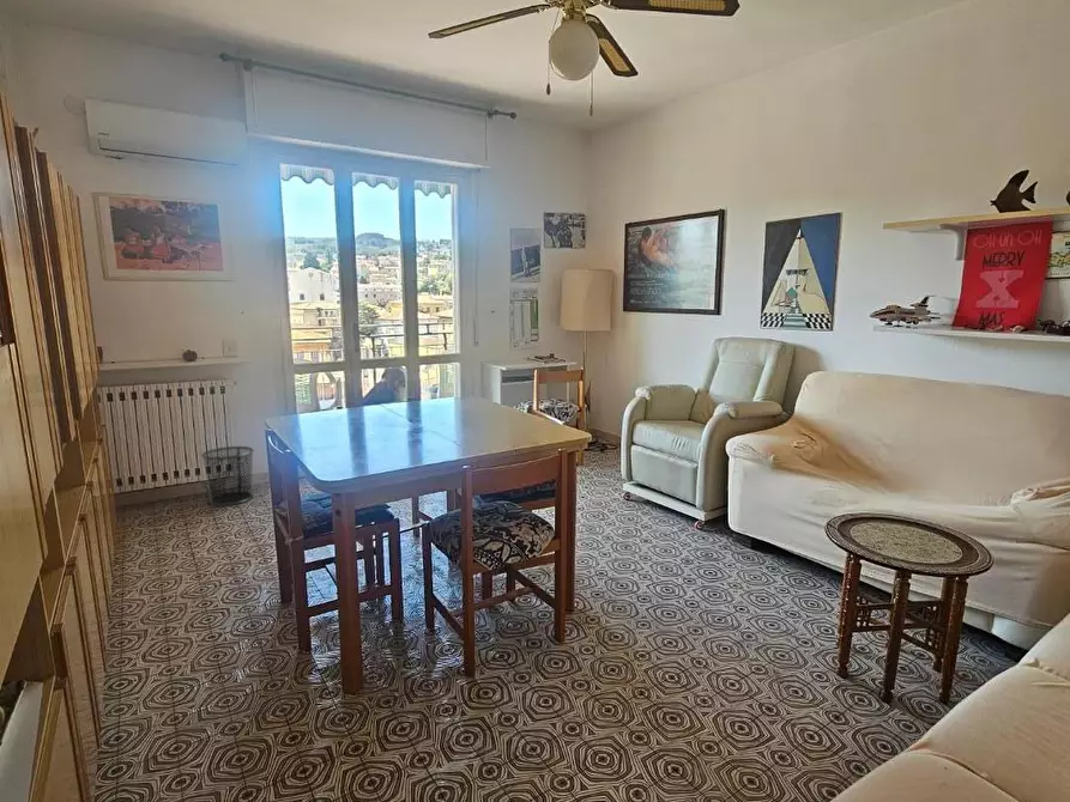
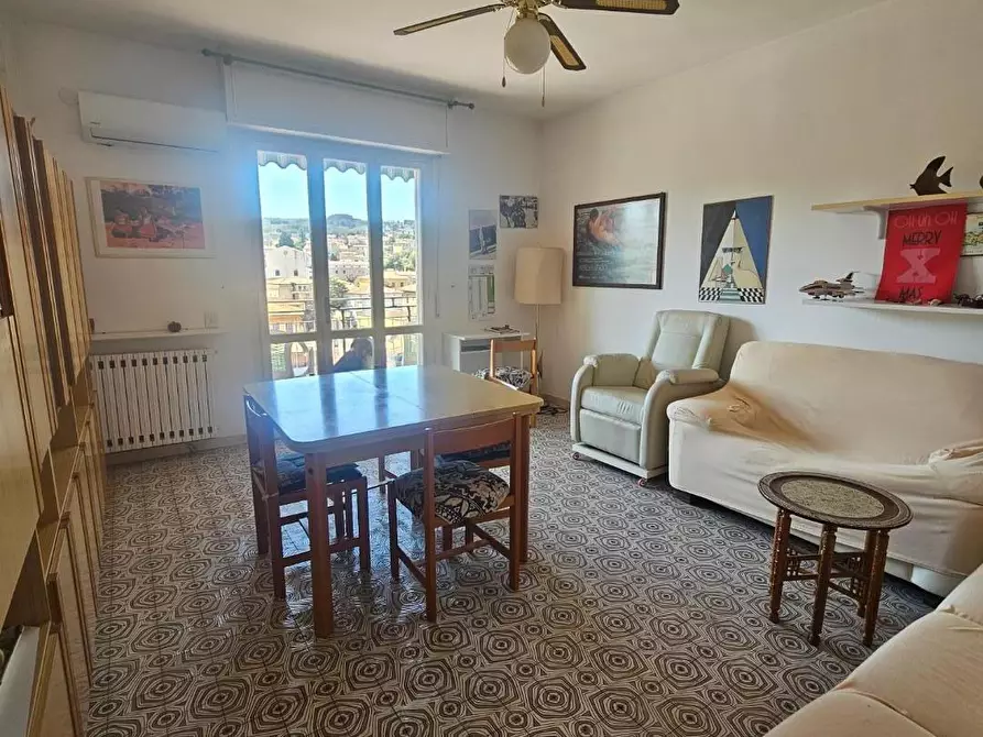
- waste bin [200,445,255,506]
